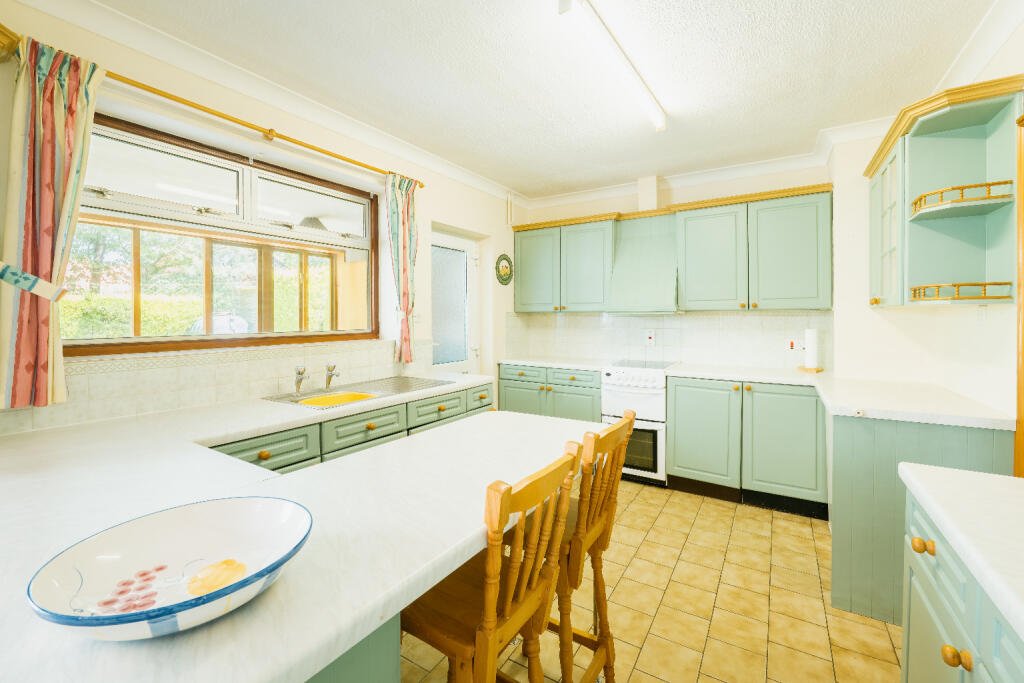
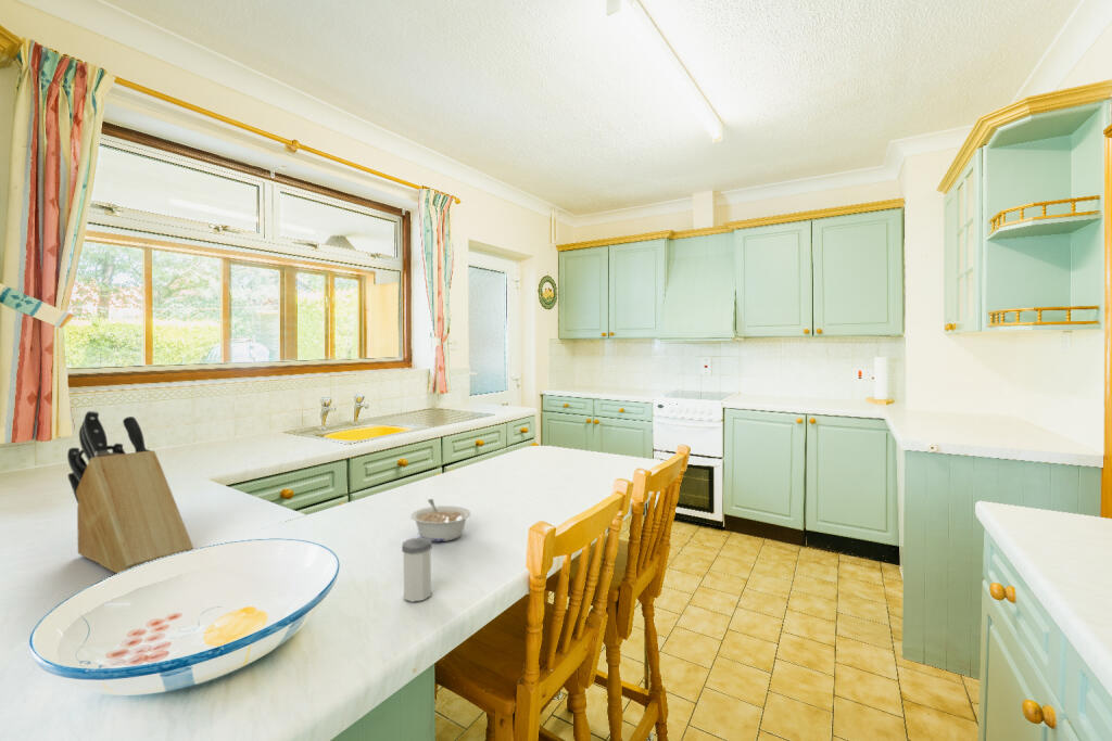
+ legume [409,498,471,542]
+ salt shaker [401,537,433,603]
+ knife block [66,410,194,574]
